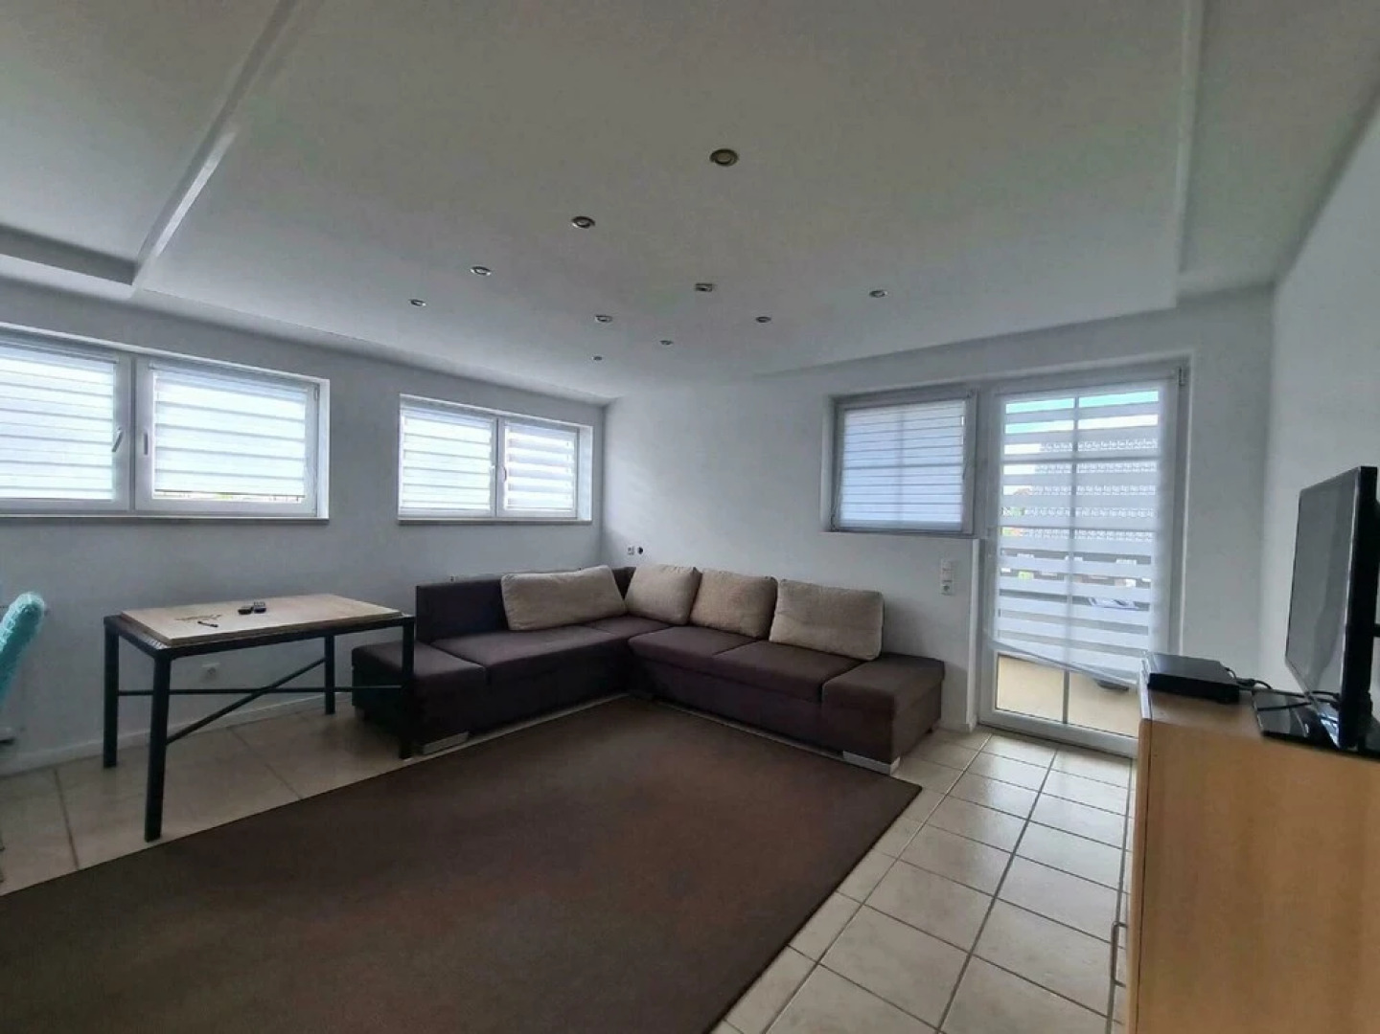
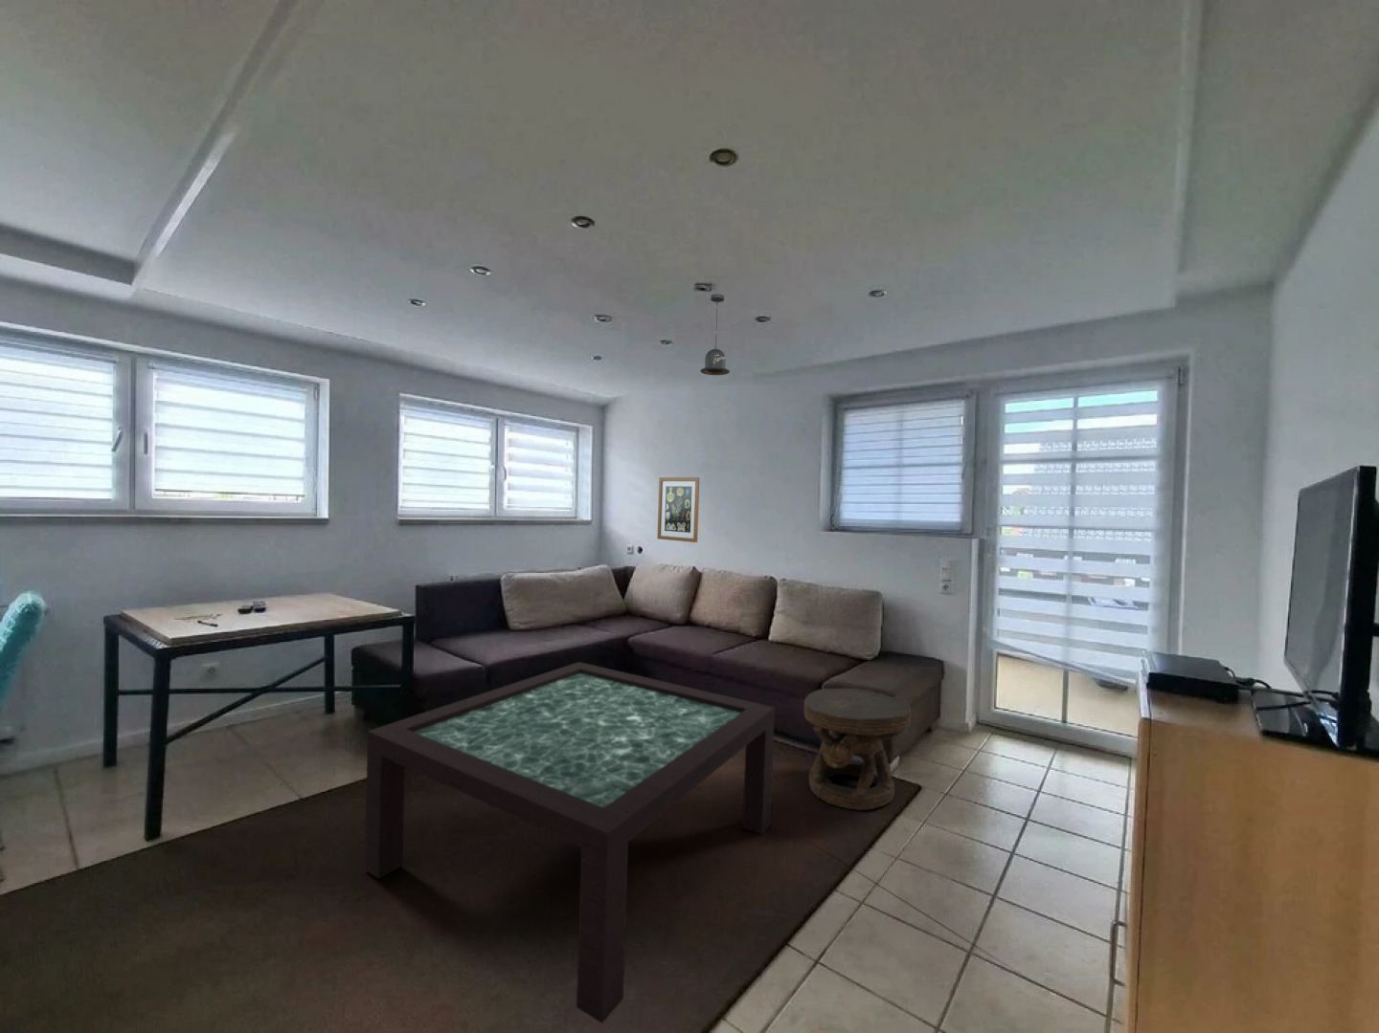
+ pendant lamp [699,293,731,375]
+ coffee table [364,661,775,1024]
+ wall art [656,476,701,544]
+ side table [804,688,912,811]
